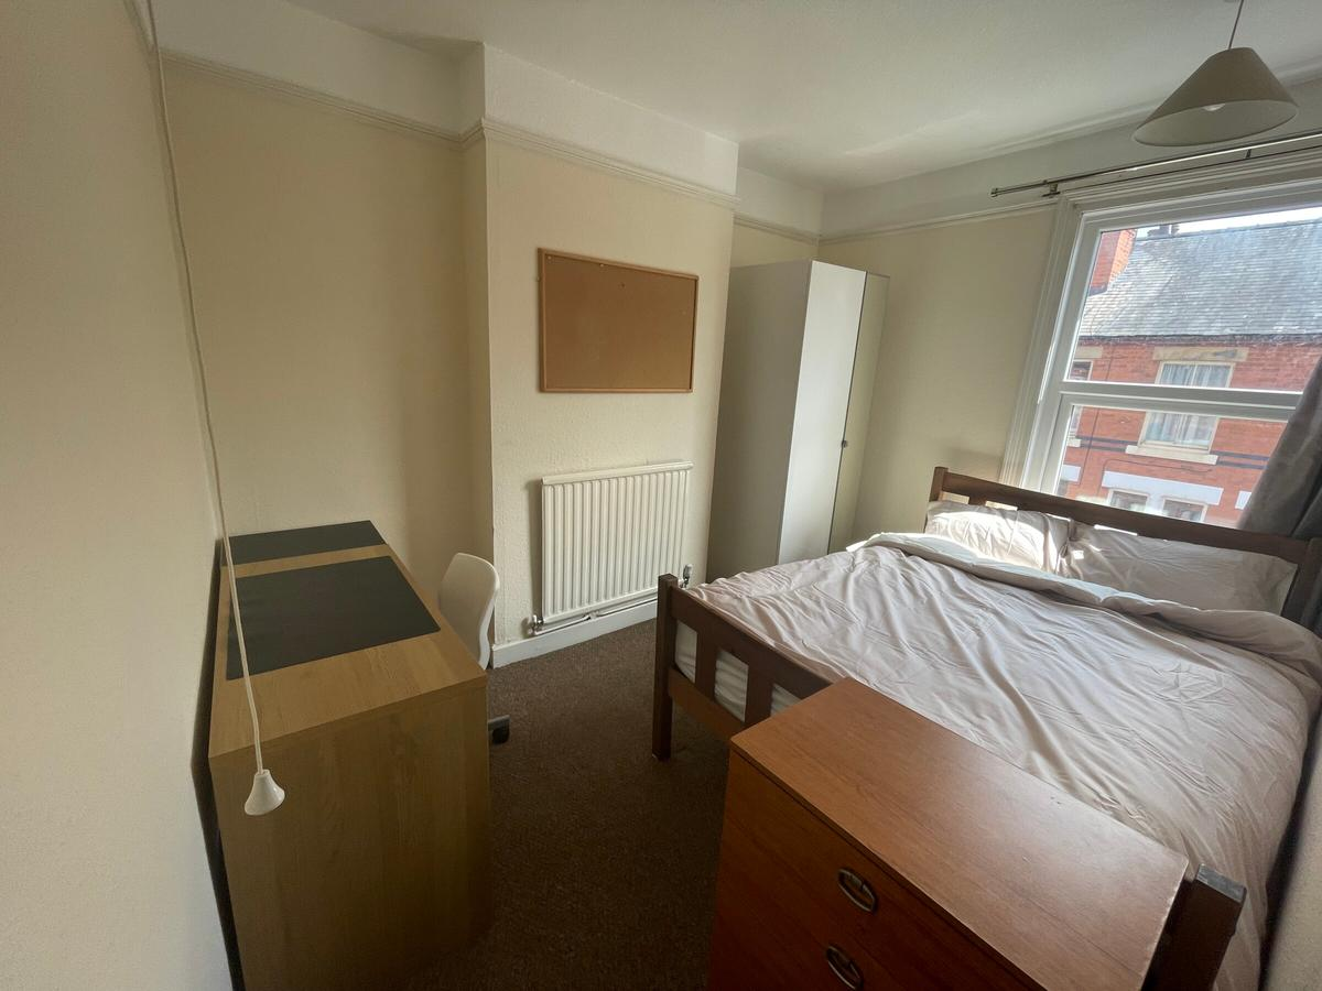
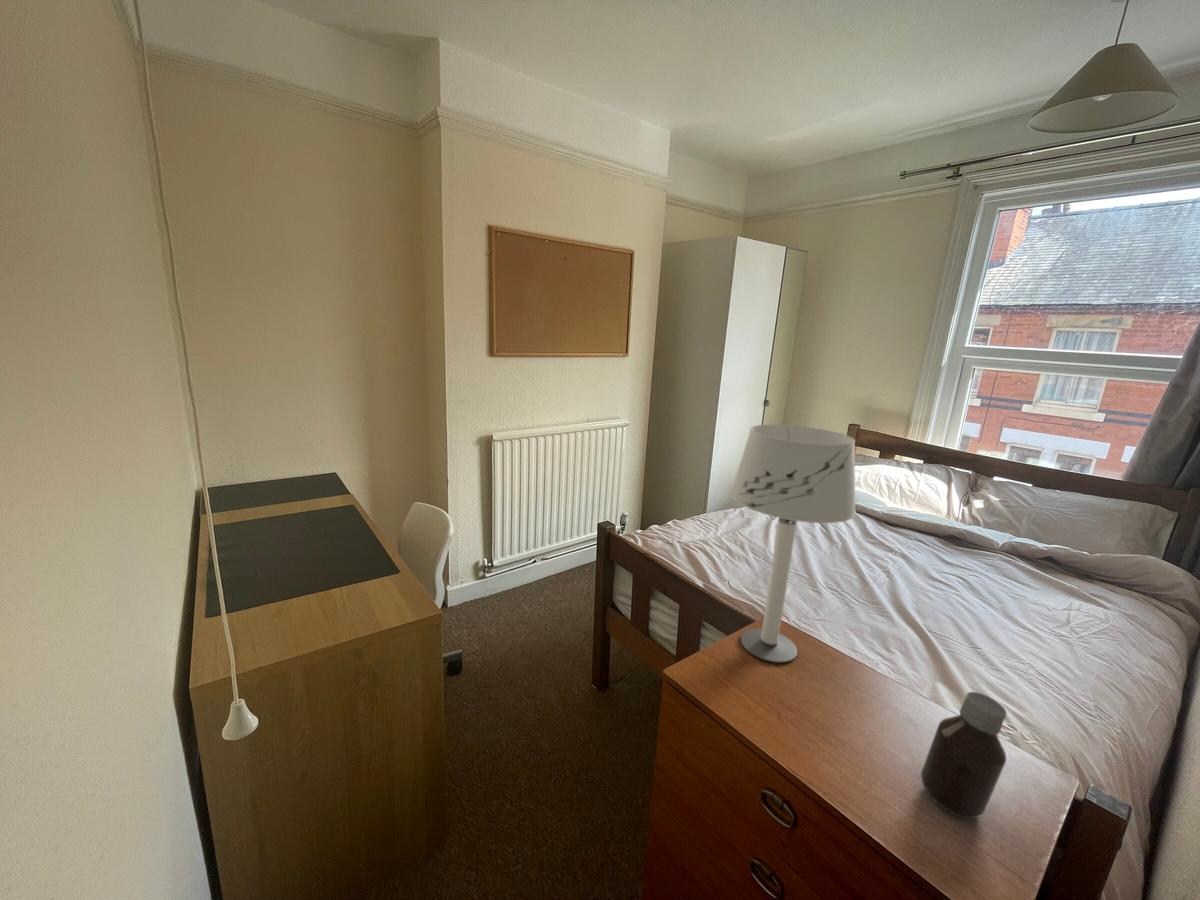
+ table lamp [729,424,857,664]
+ bottle [920,691,1008,820]
